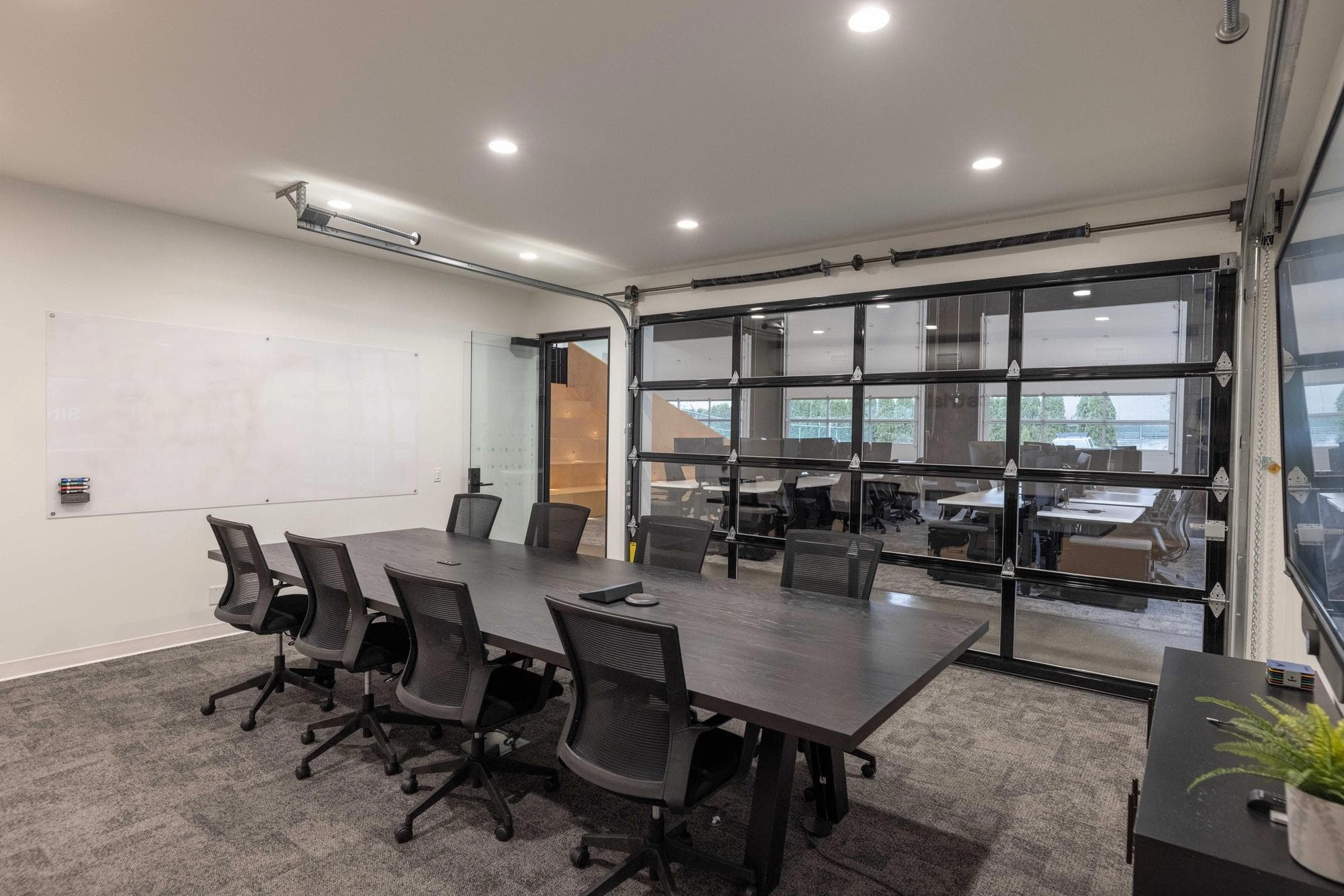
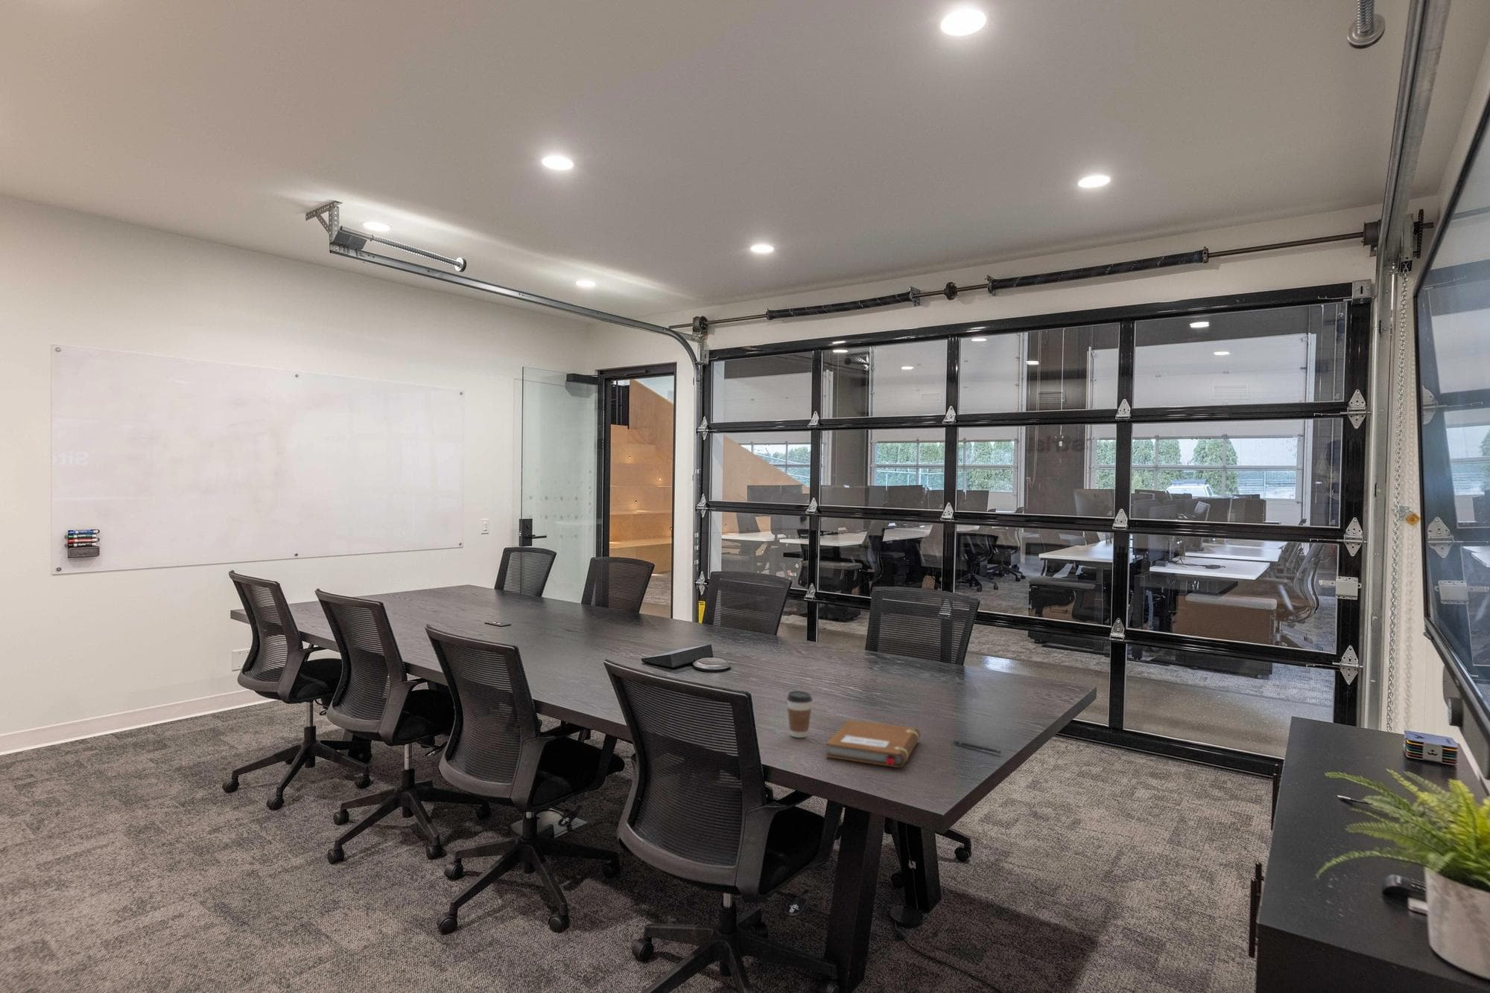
+ coffee cup [786,690,814,738]
+ pen [951,740,1002,755]
+ notebook [825,719,921,768]
